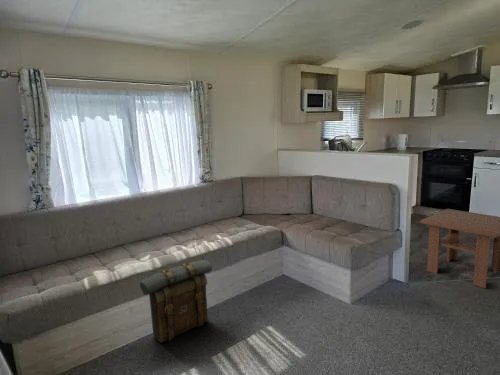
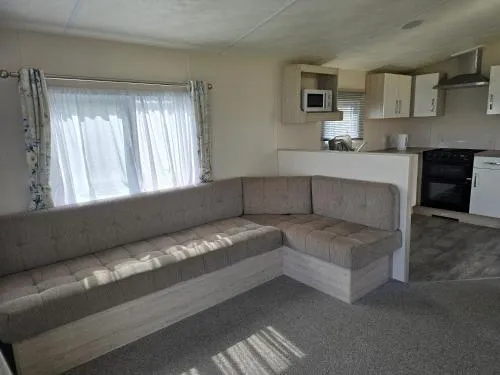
- backpack [139,259,213,344]
- coffee table [419,208,500,289]
